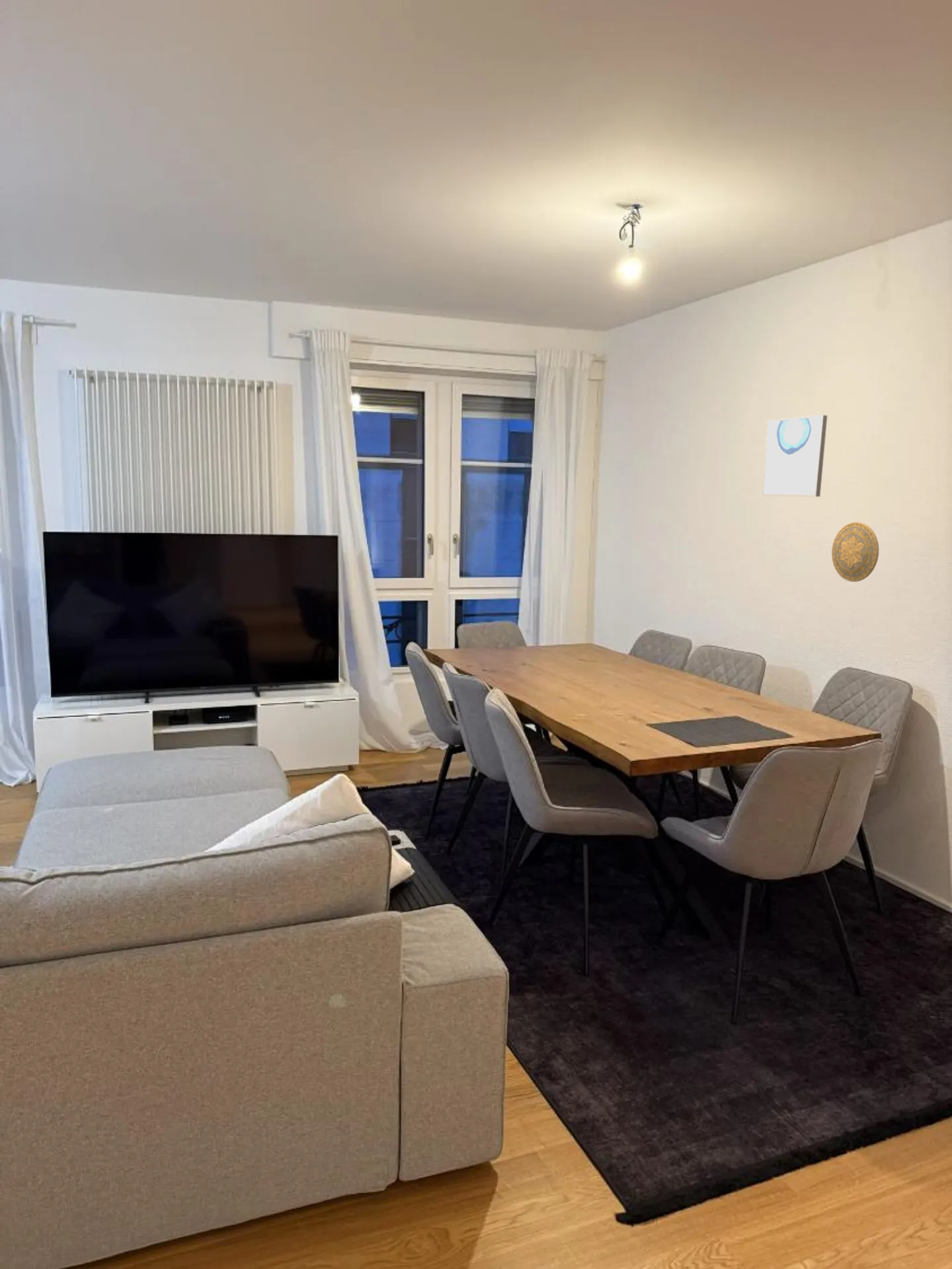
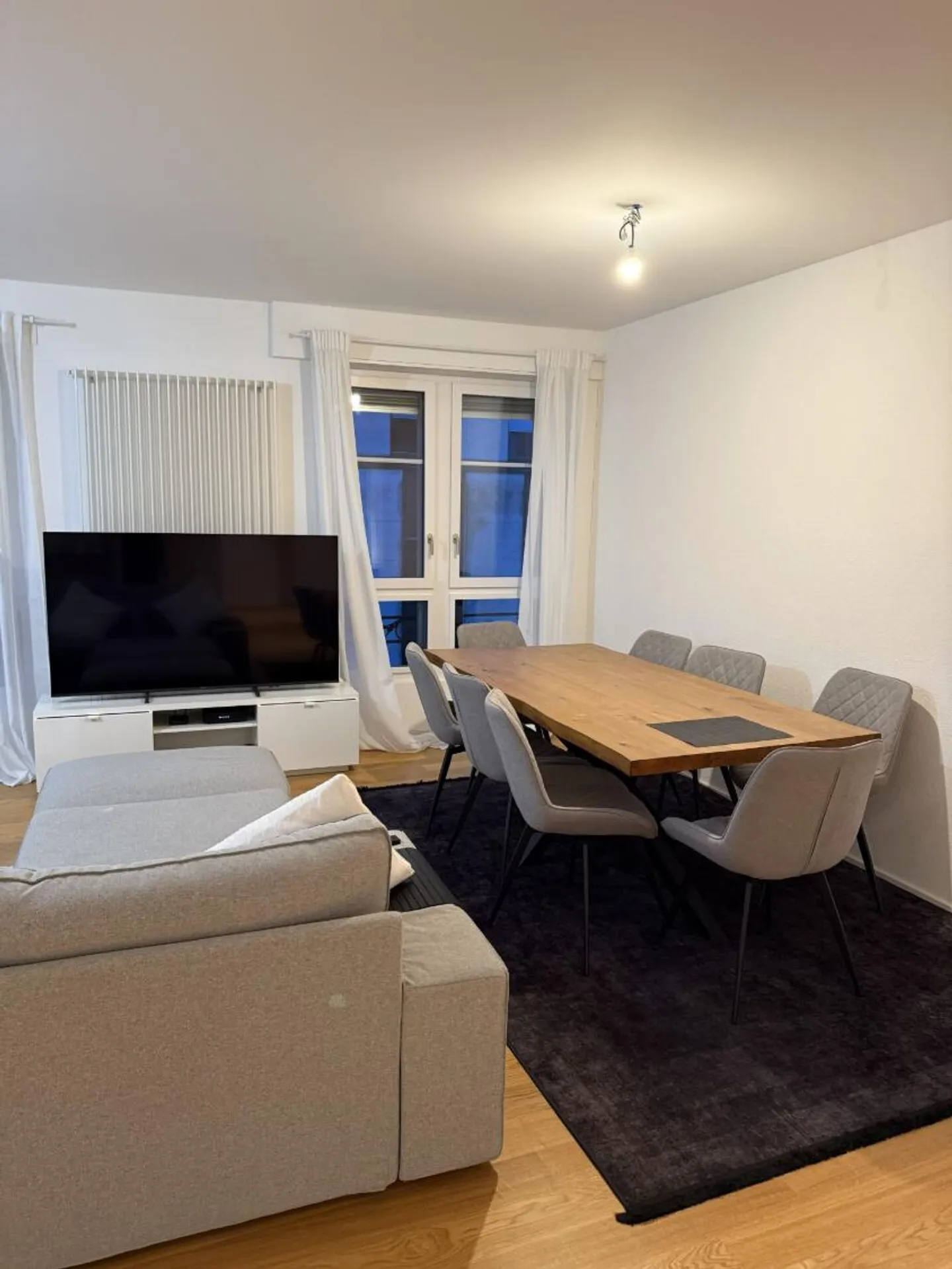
- decorative plate [831,521,879,583]
- wall art [762,415,828,497]
